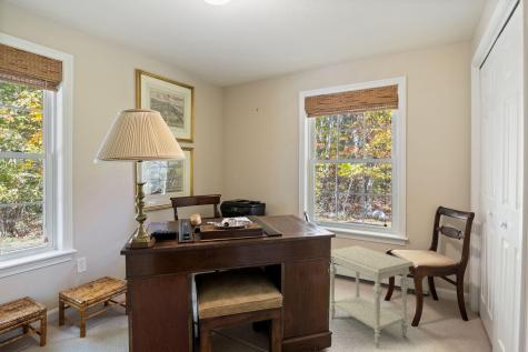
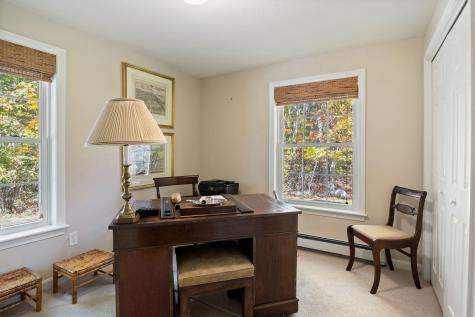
- side table [329,244,415,349]
